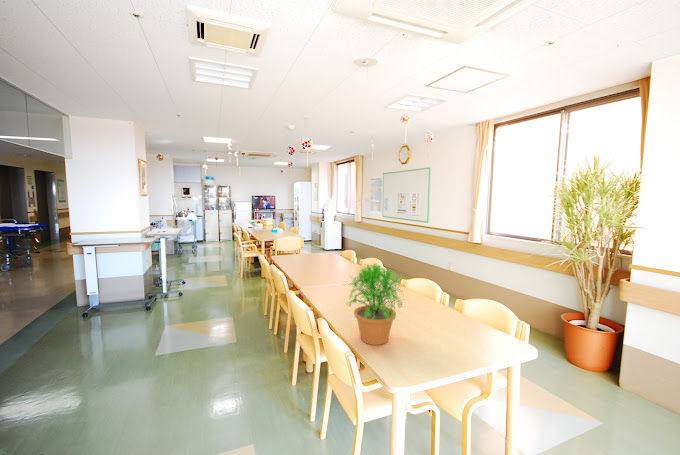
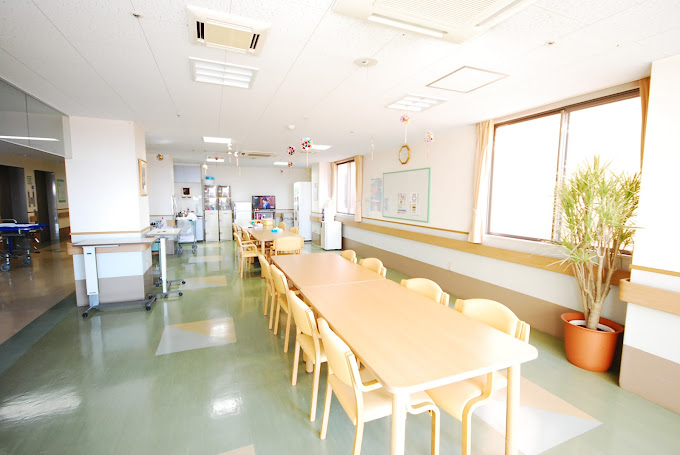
- potted plant [342,262,407,346]
